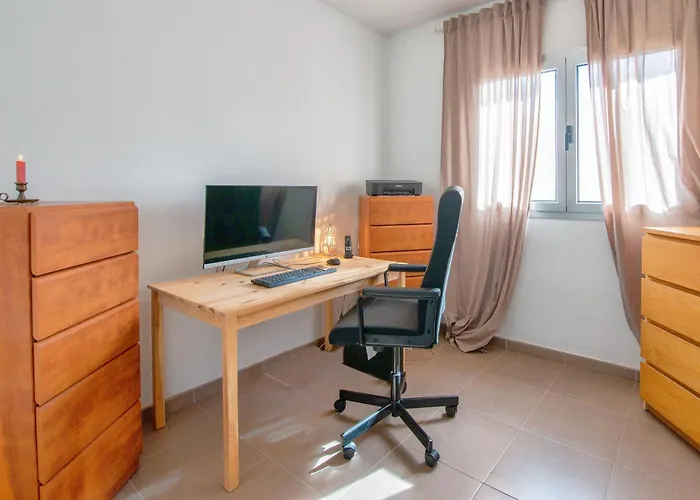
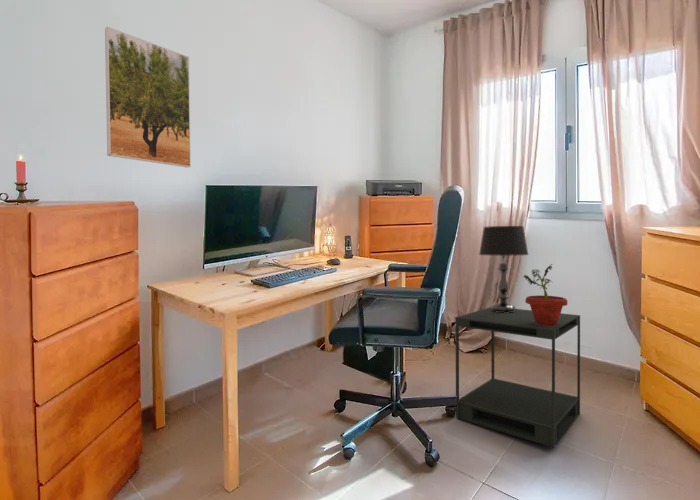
+ potted plant [523,263,568,326]
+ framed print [104,26,192,169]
+ table lamp [478,225,530,313]
+ side table [454,306,581,449]
